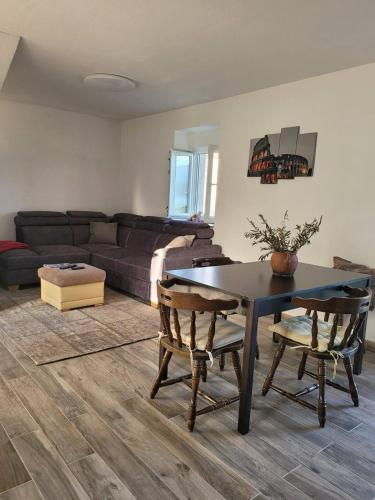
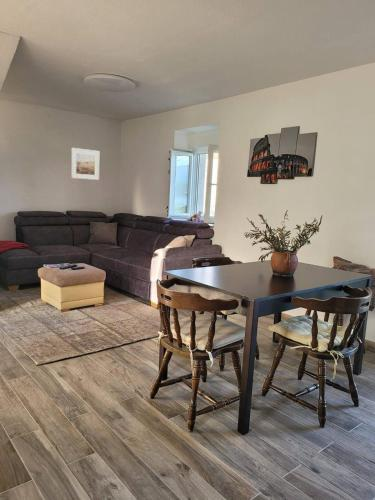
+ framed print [70,147,100,181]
